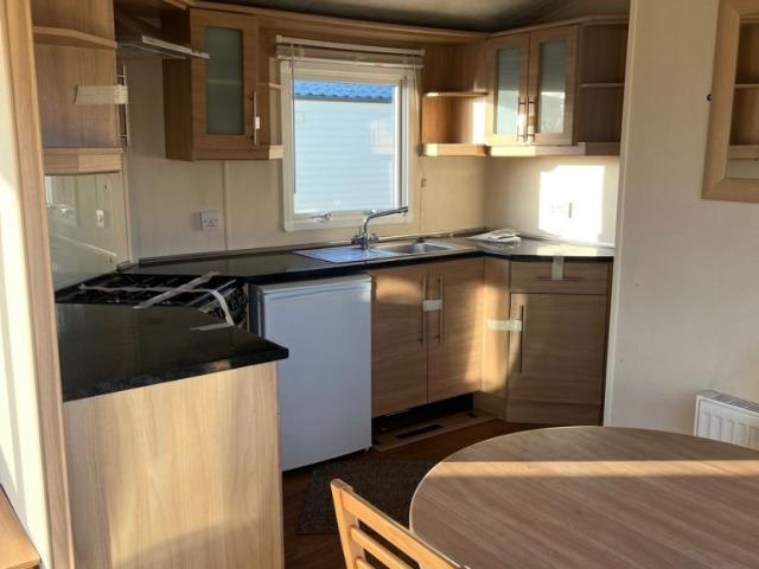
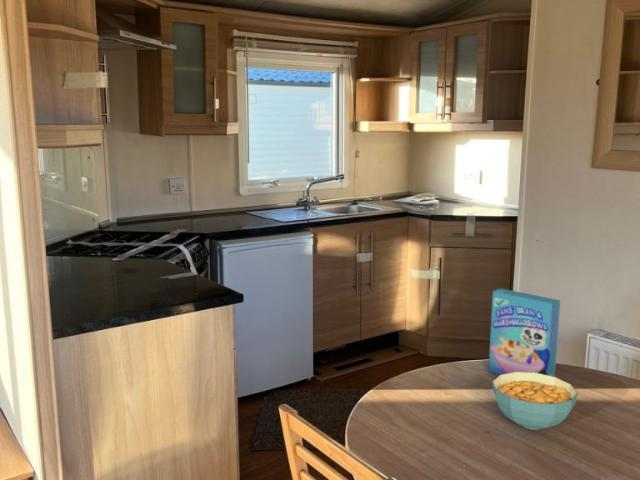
+ cereal bowl [491,372,579,431]
+ cereal box [488,288,561,377]
